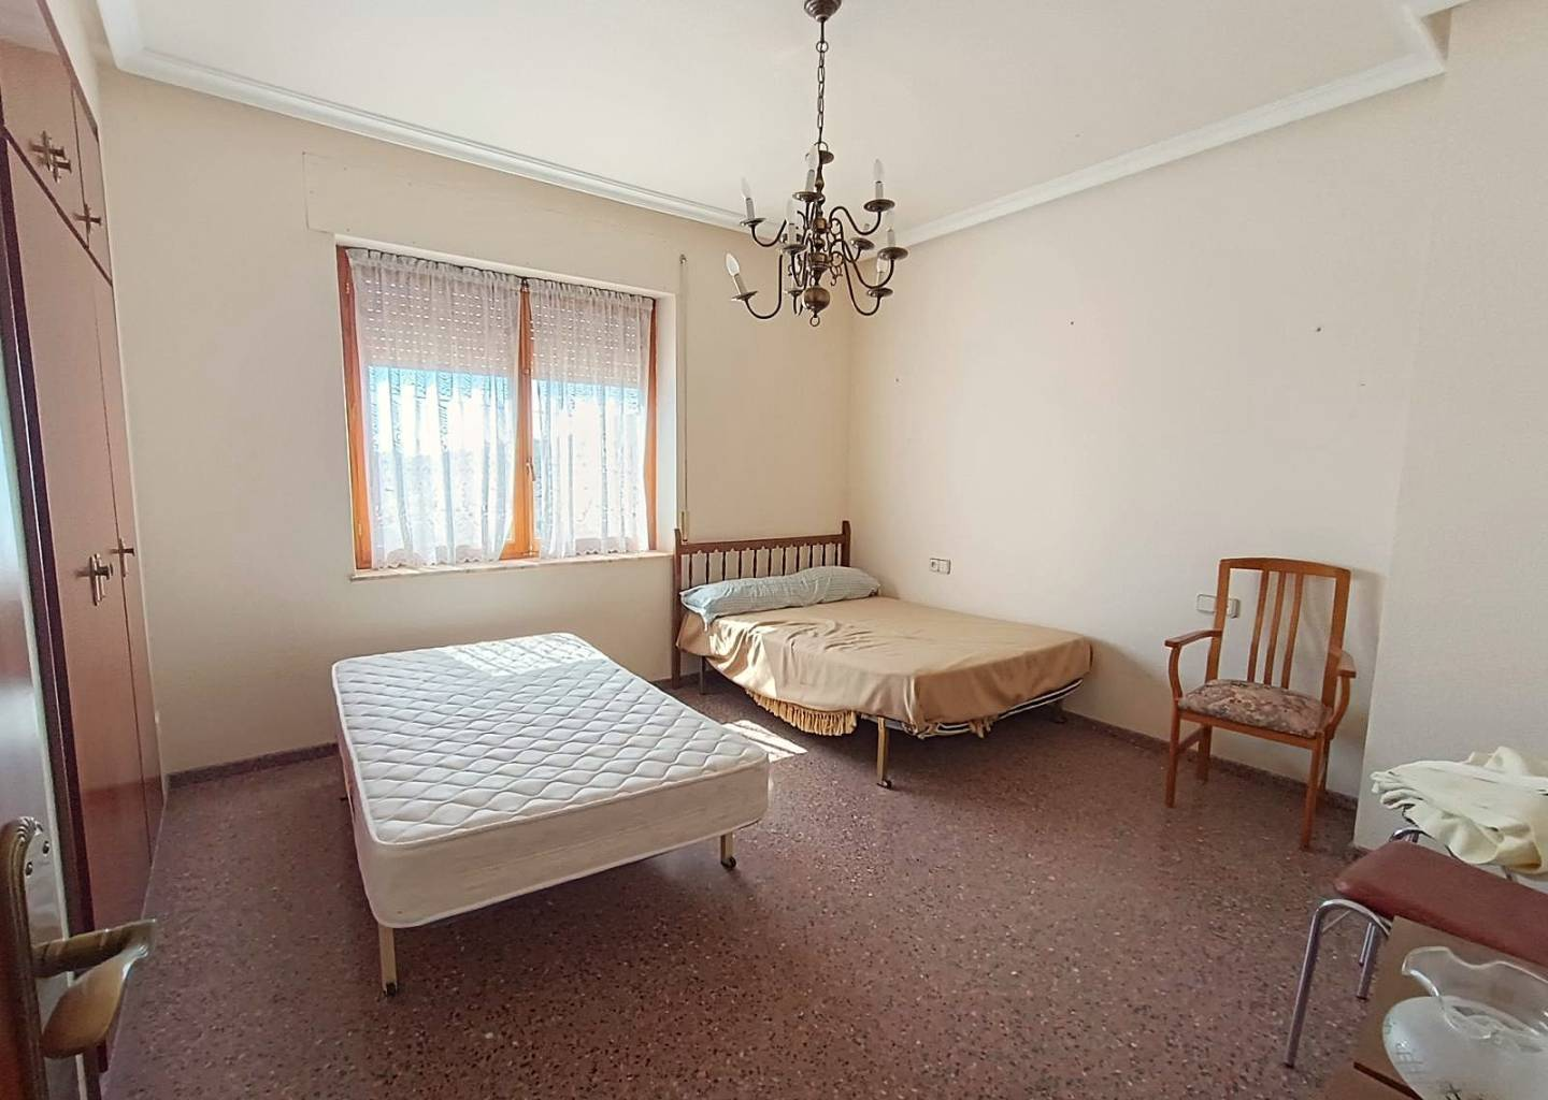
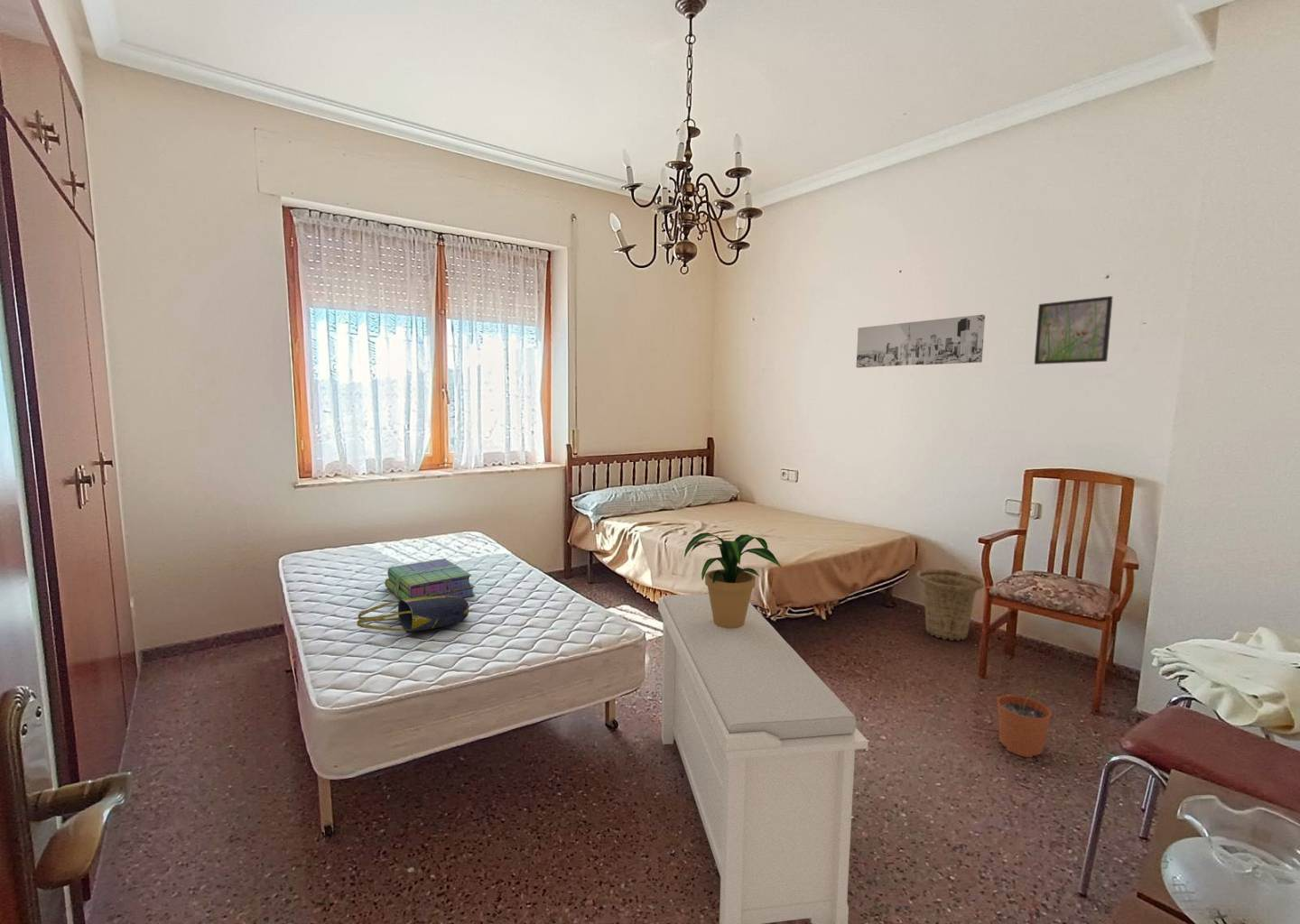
+ plant pot [997,688,1053,759]
+ bench [657,593,868,924]
+ wall art [856,314,986,369]
+ basket [915,568,985,642]
+ tote bag [357,596,469,633]
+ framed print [1034,295,1114,365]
+ stack of books [384,558,476,600]
+ potted plant [683,531,783,628]
